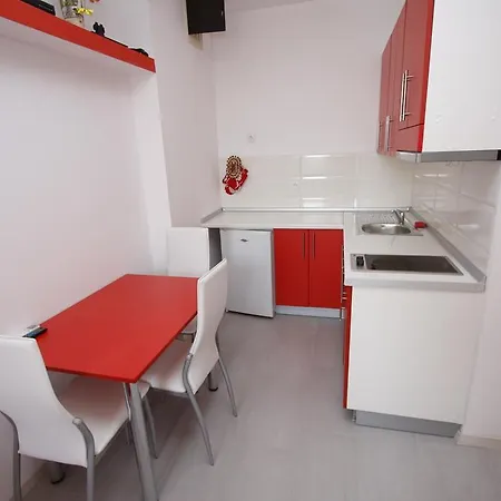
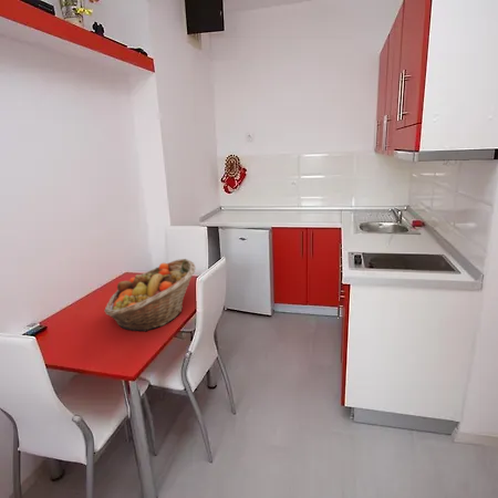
+ fruit basket [104,258,196,333]
